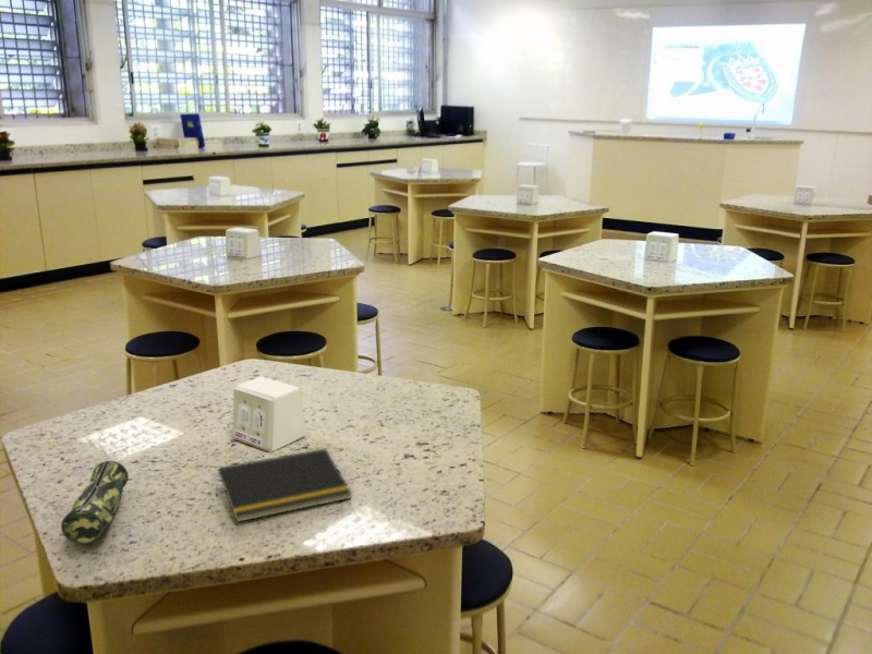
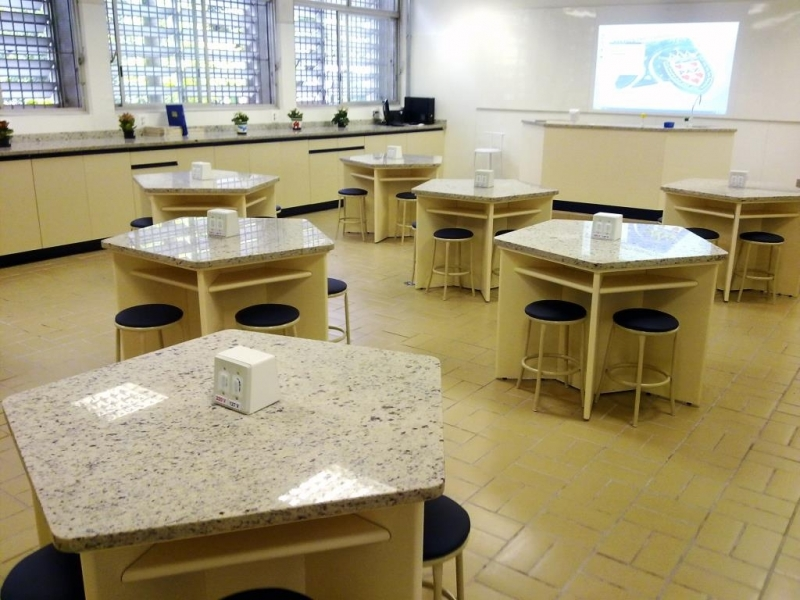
- pencil case [60,460,130,545]
- notepad [216,447,353,523]
